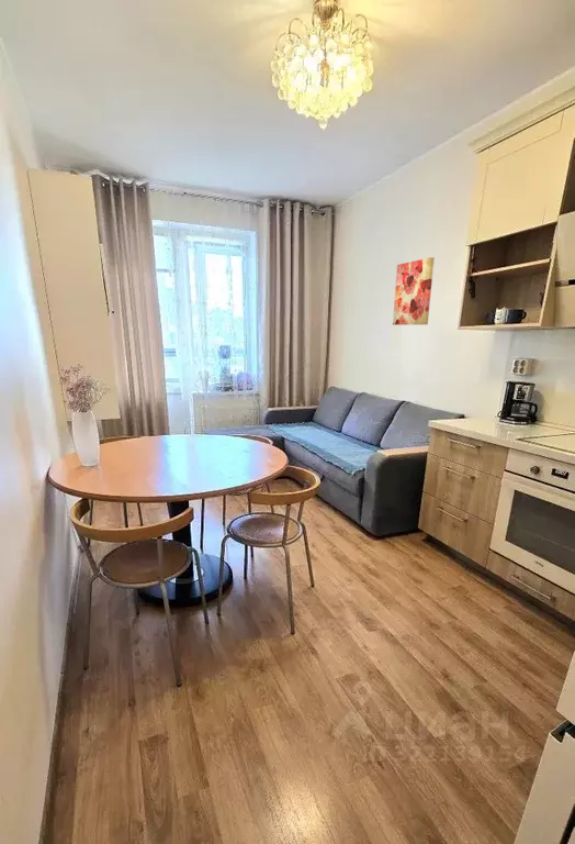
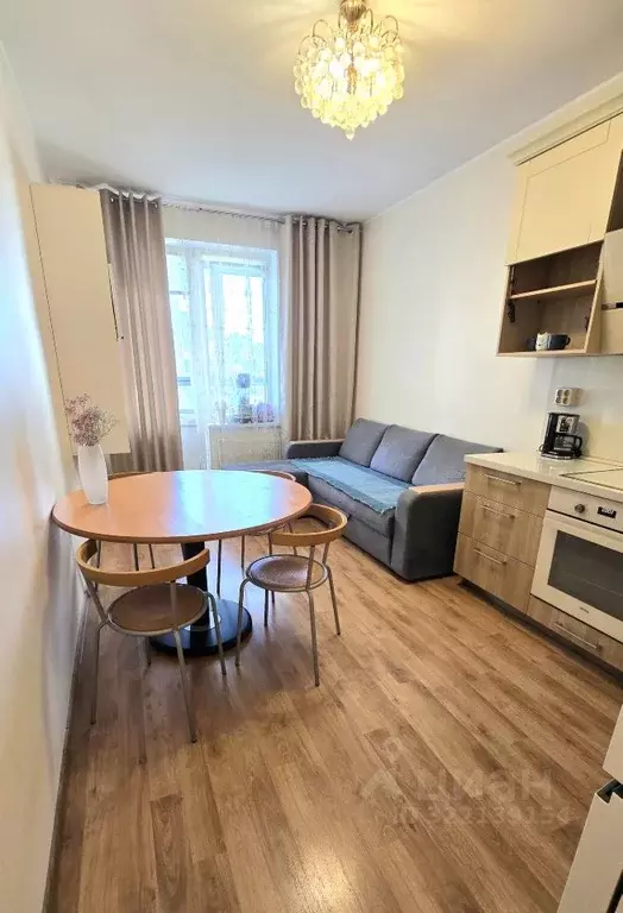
- wall art [392,256,436,326]
